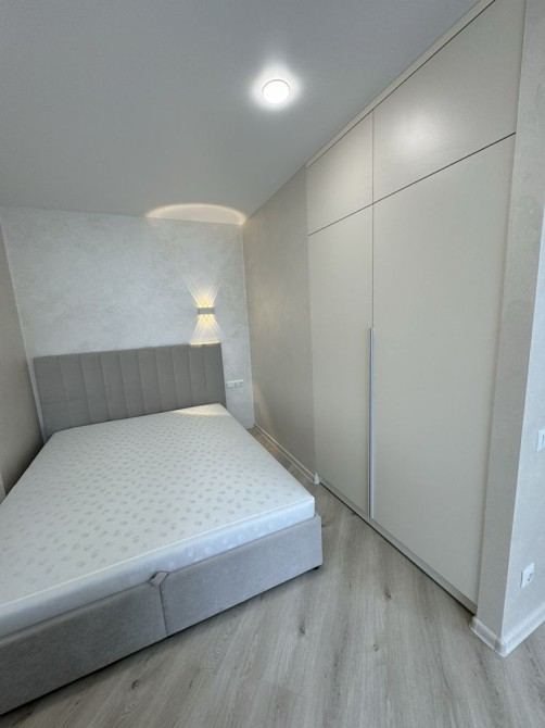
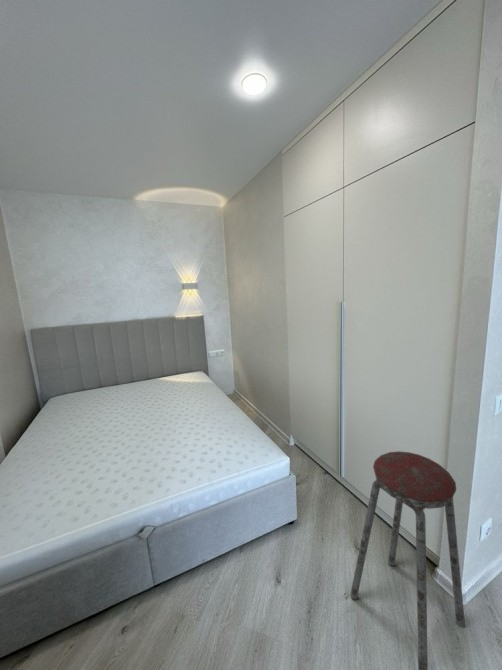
+ music stool [349,450,466,670]
